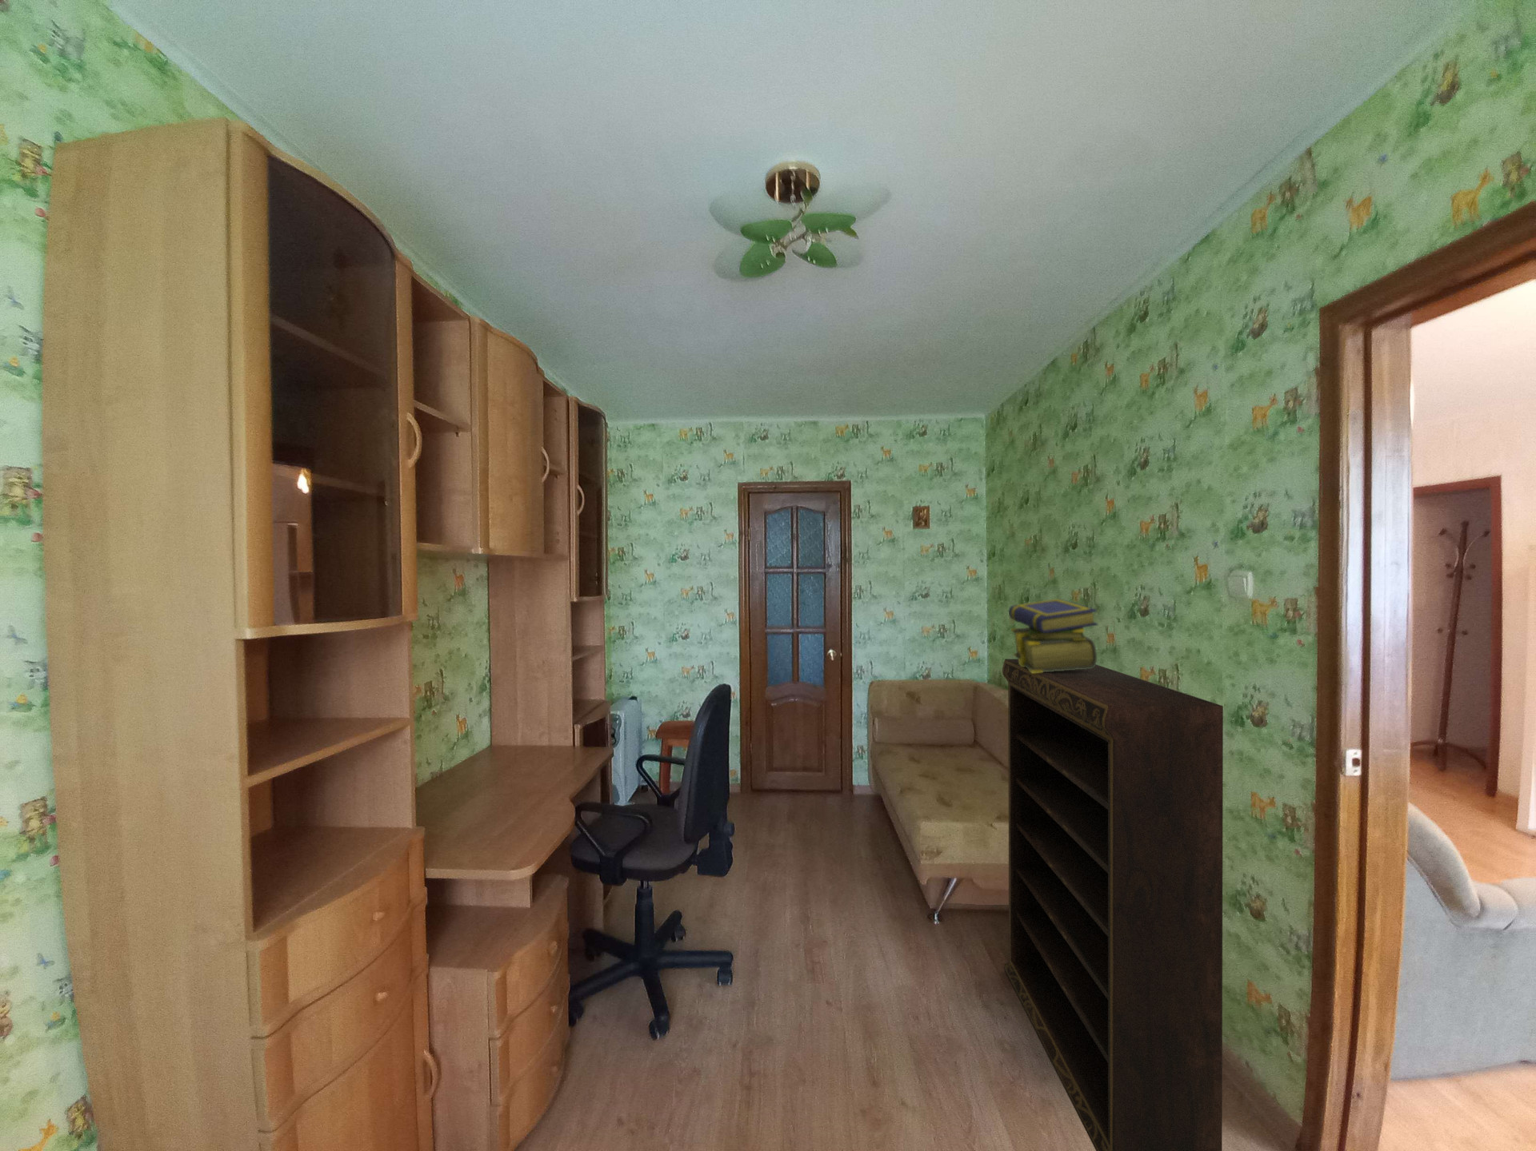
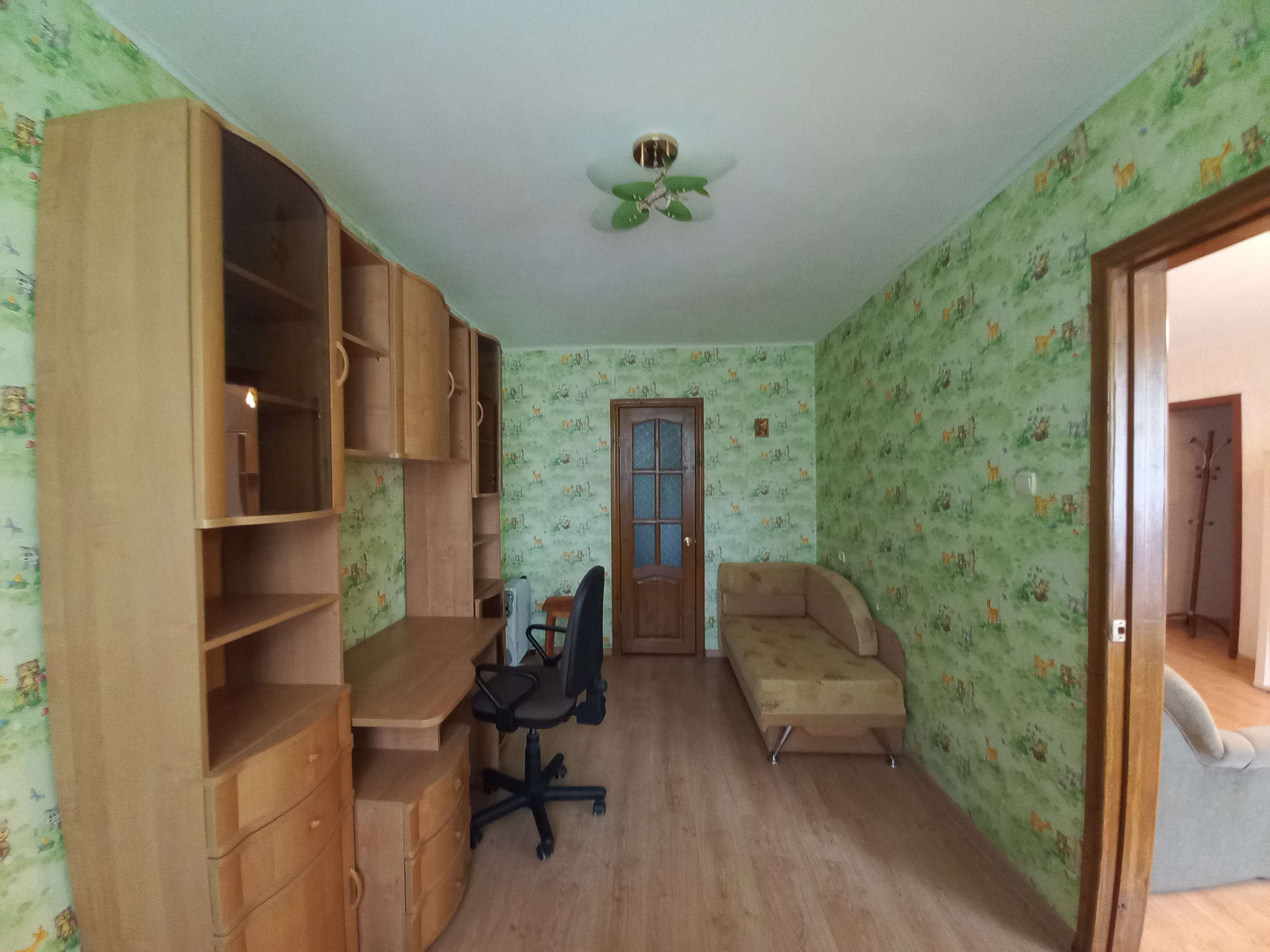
- bookshelf [1001,659,1224,1151]
- stack of books [1007,598,1098,673]
